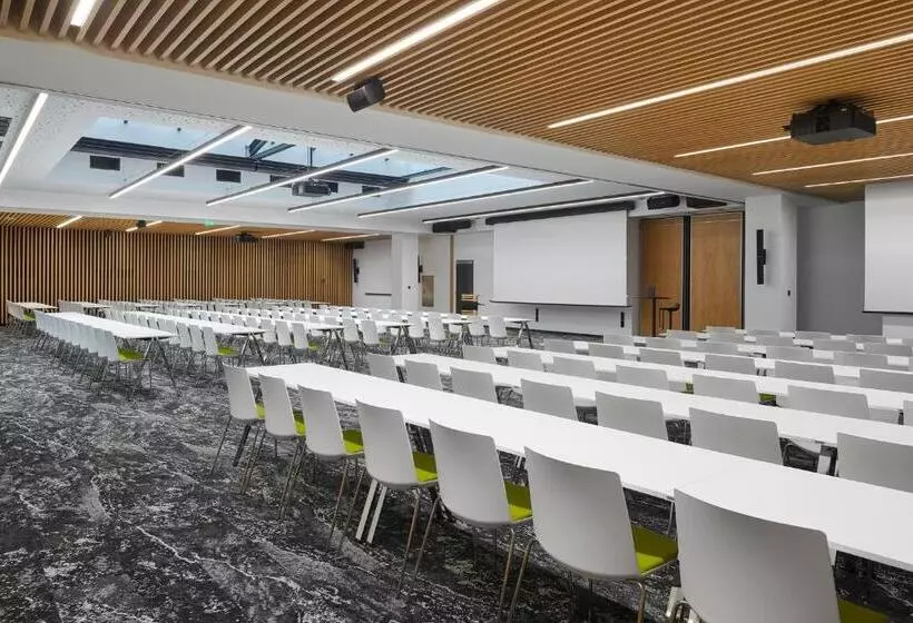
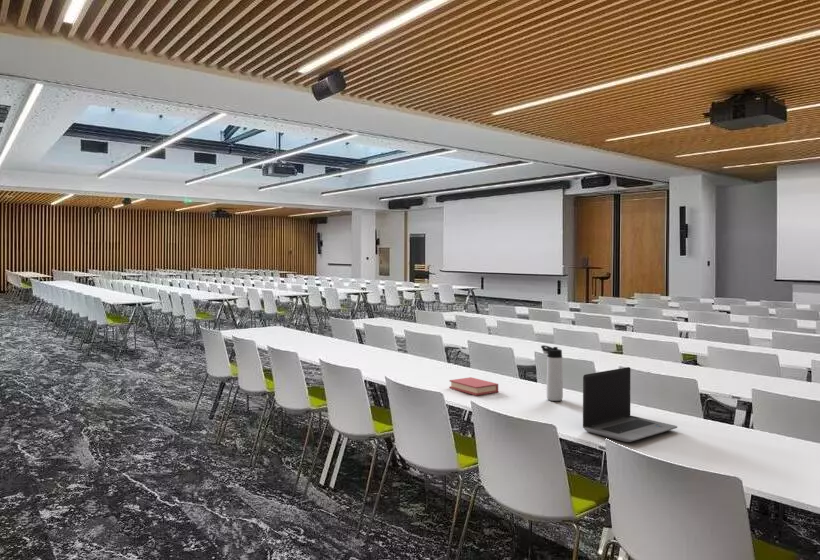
+ book [448,376,499,397]
+ laptop computer [582,366,678,443]
+ thermos bottle [540,344,564,402]
